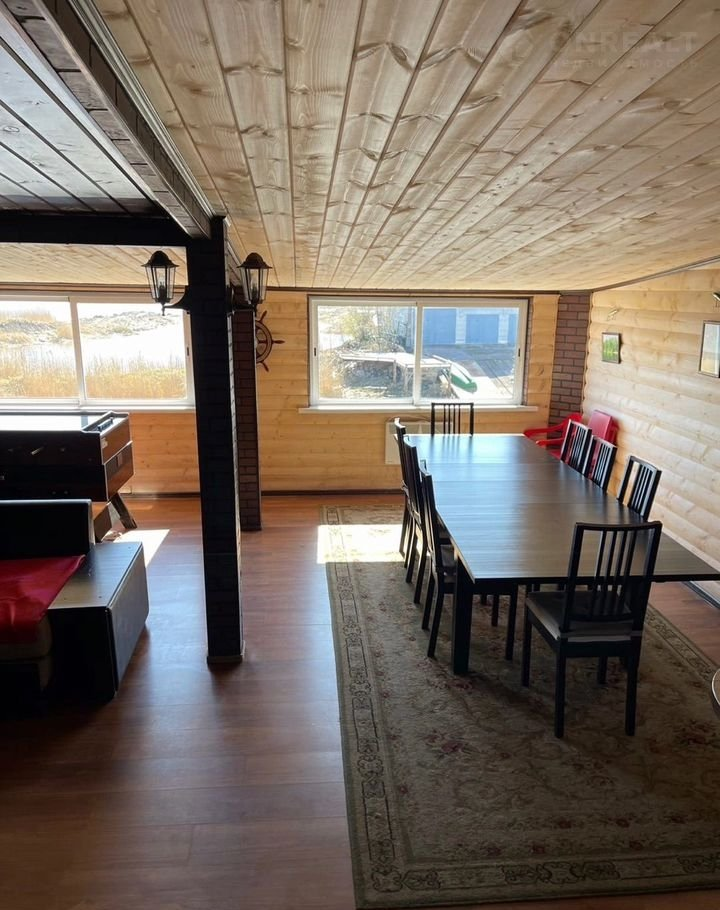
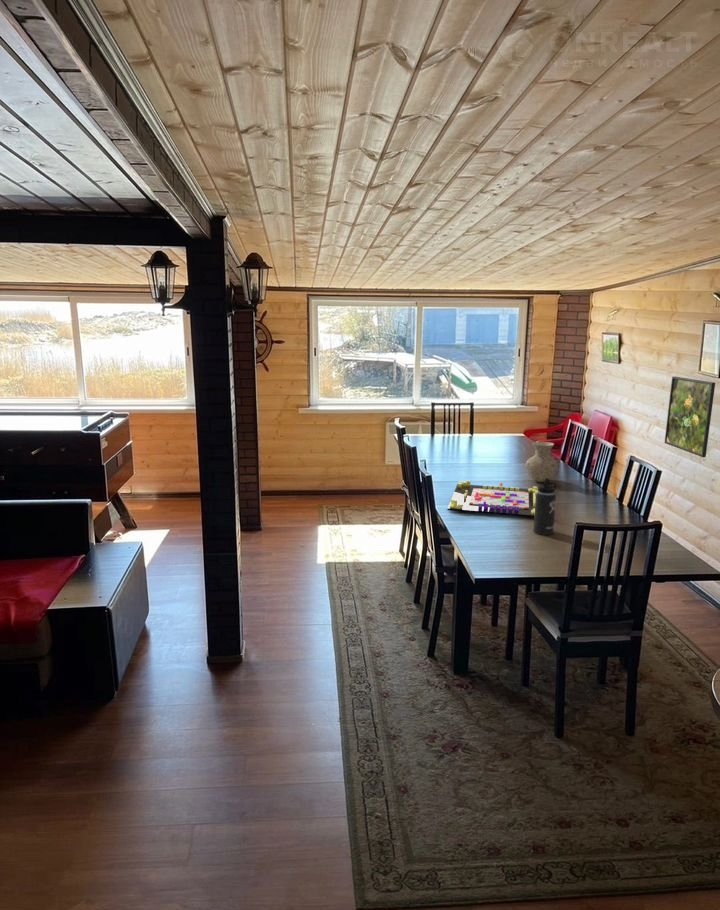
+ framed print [664,375,716,458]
+ vase [525,441,559,483]
+ gameboard [446,479,538,518]
+ thermos bottle [532,478,557,536]
